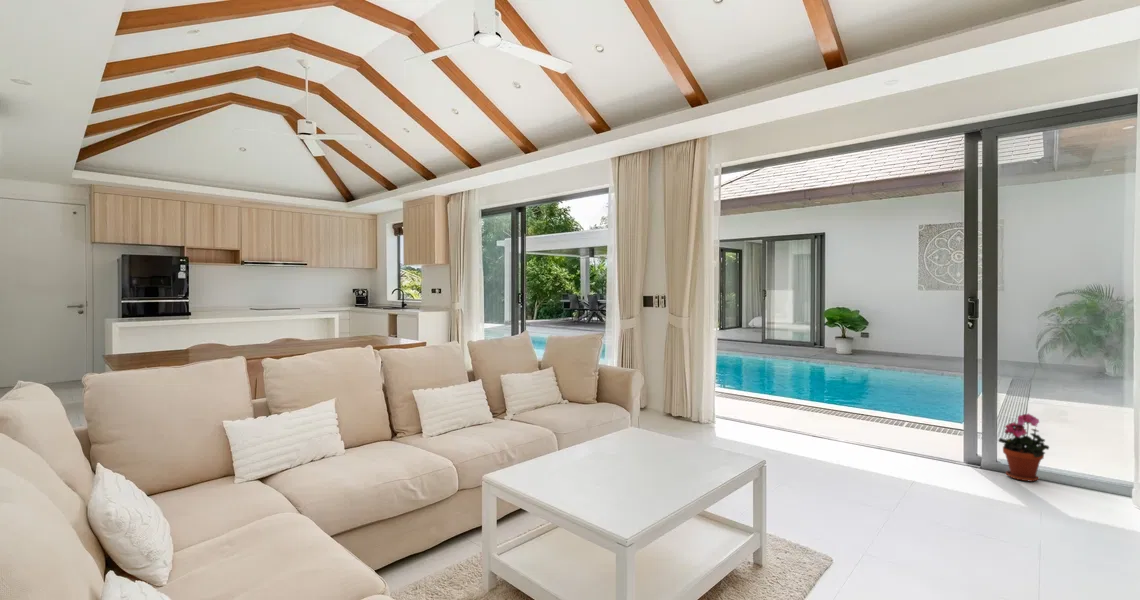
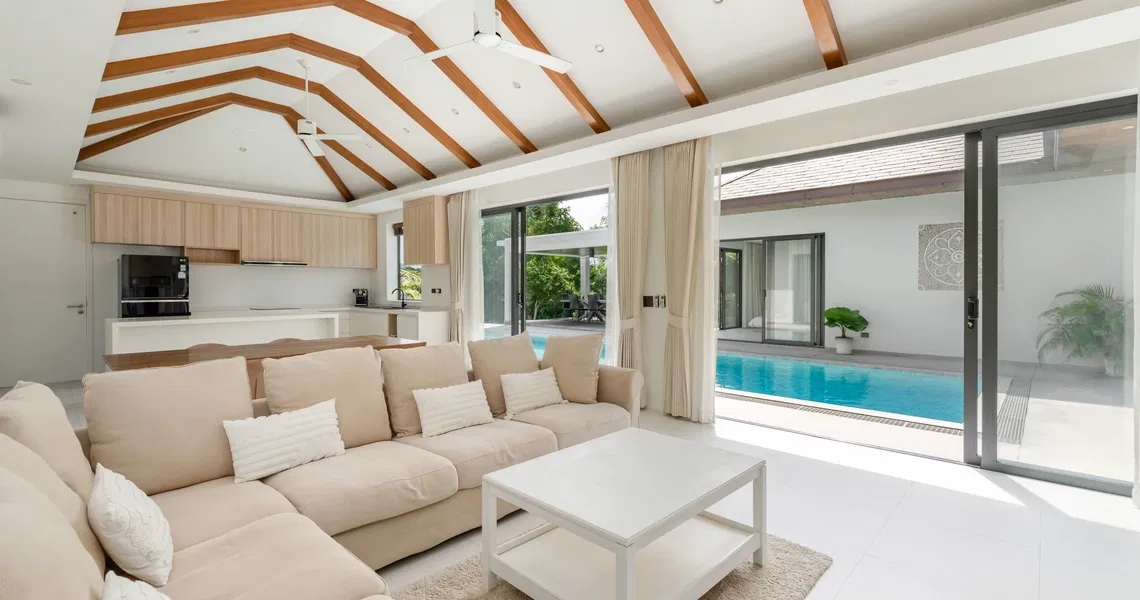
- potted plant [997,413,1050,483]
